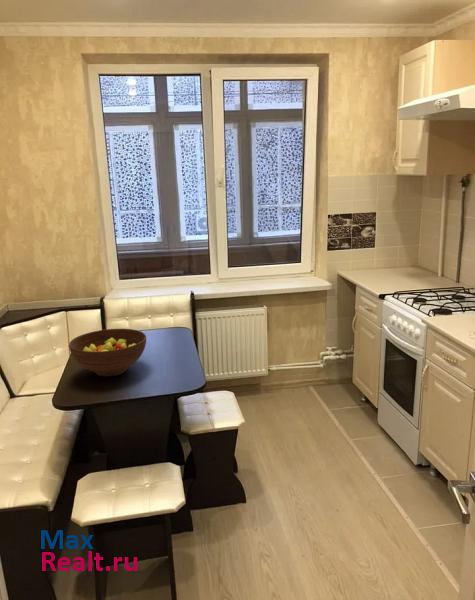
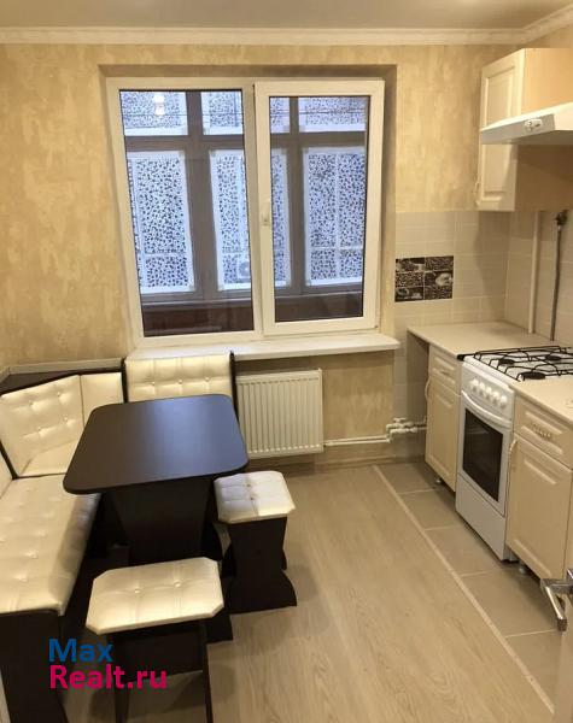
- fruit bowl [68,328,147,377]
